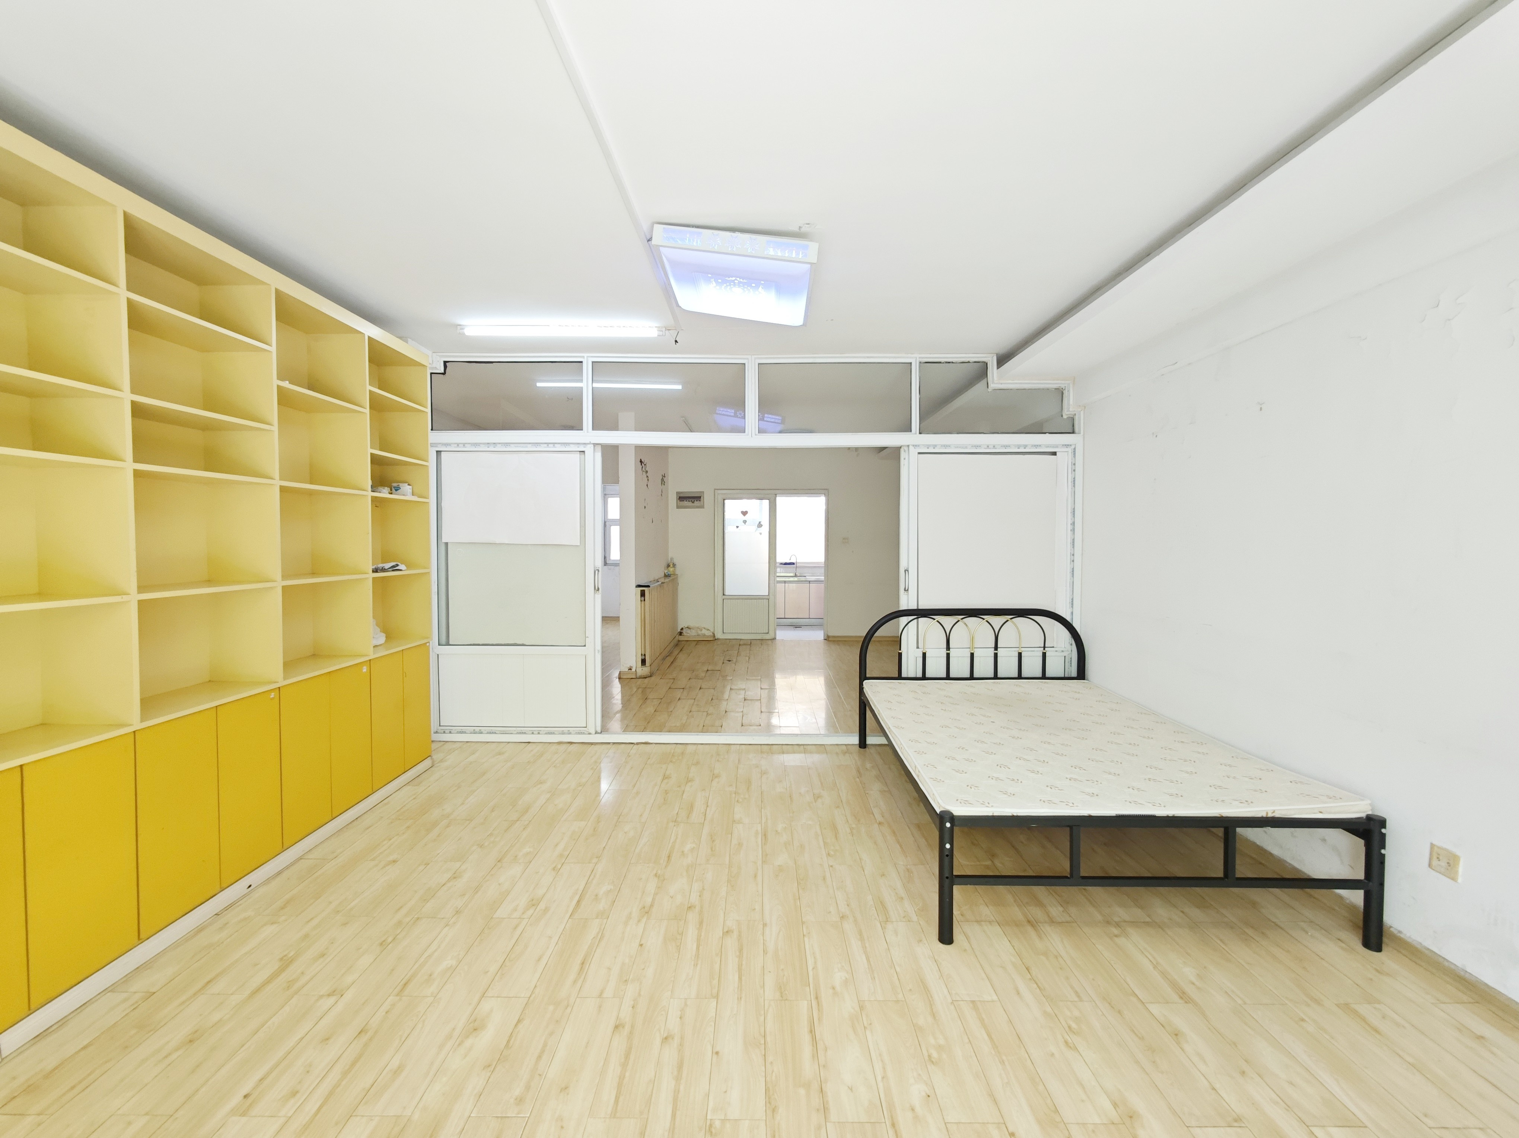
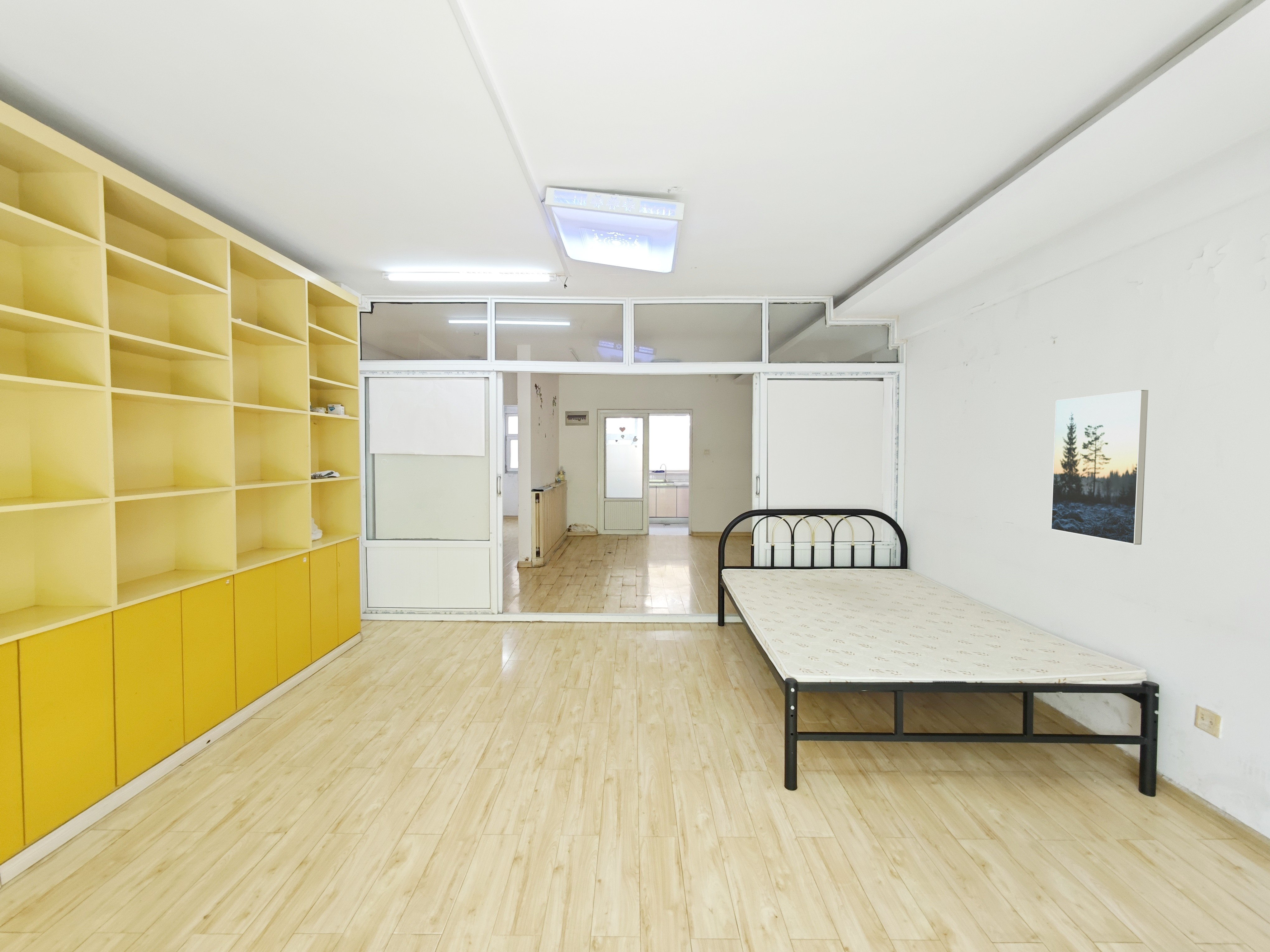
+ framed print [1051,390,1149,545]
